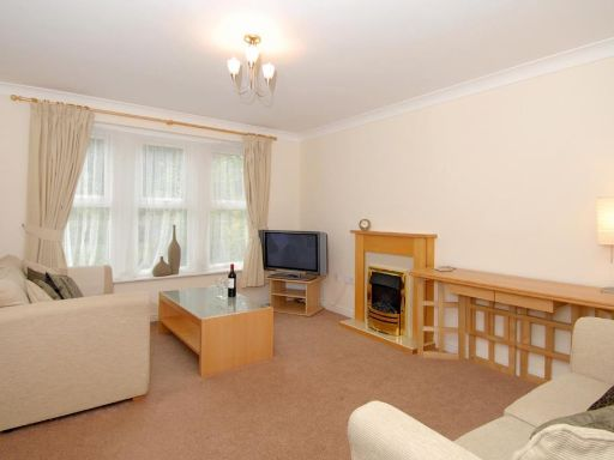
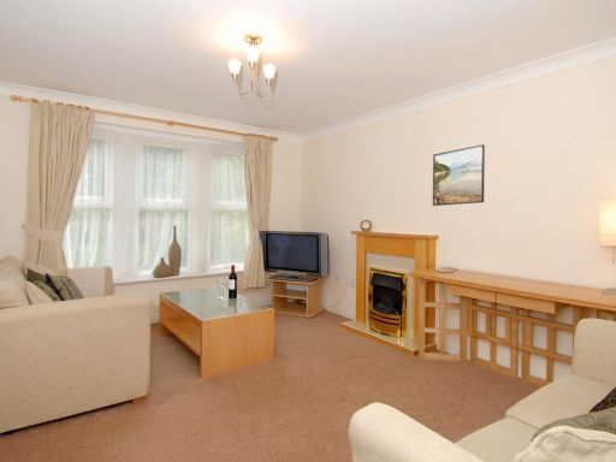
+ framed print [432,143,486,207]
